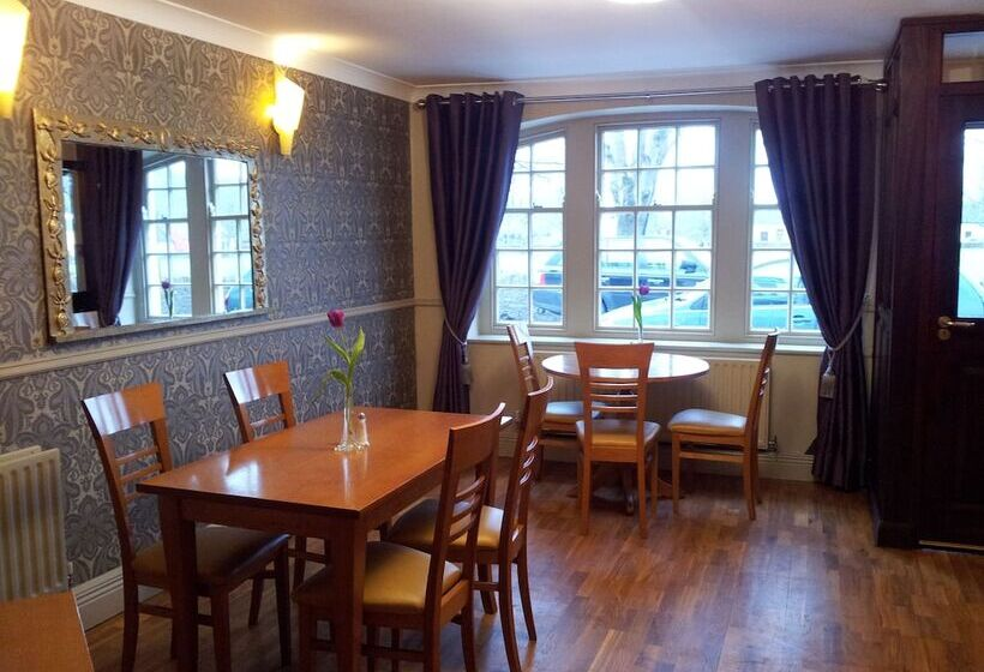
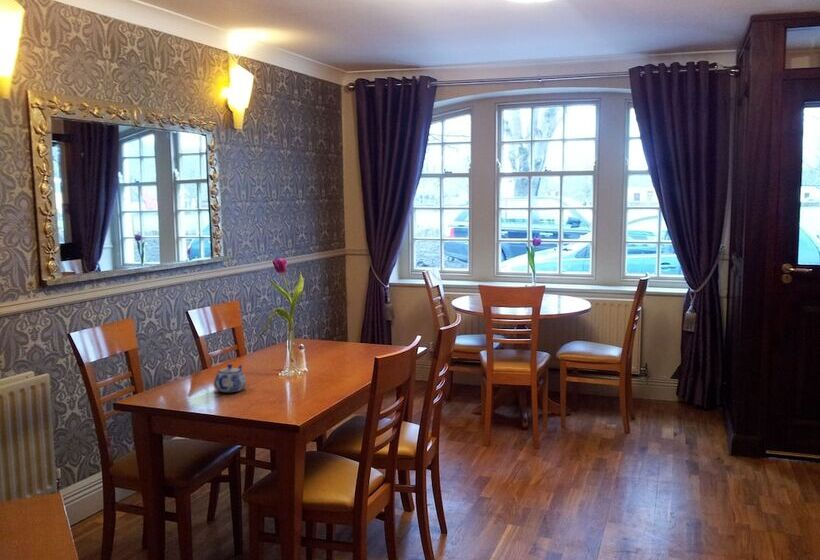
+ teapot [213,363,247,393]
